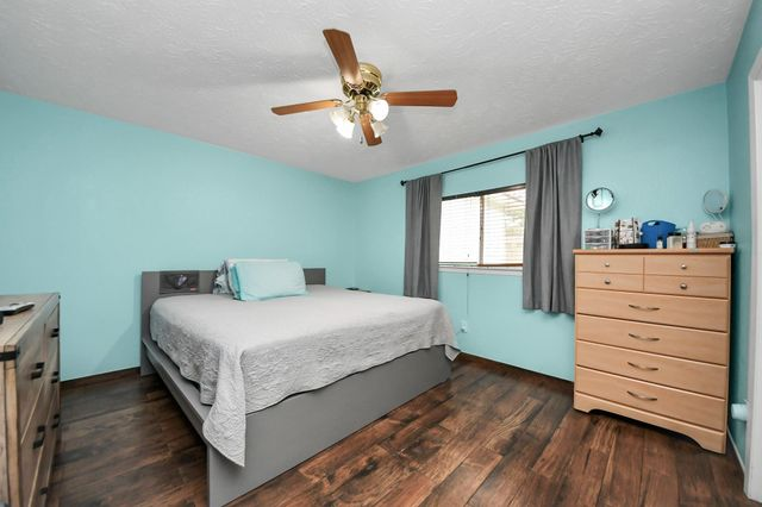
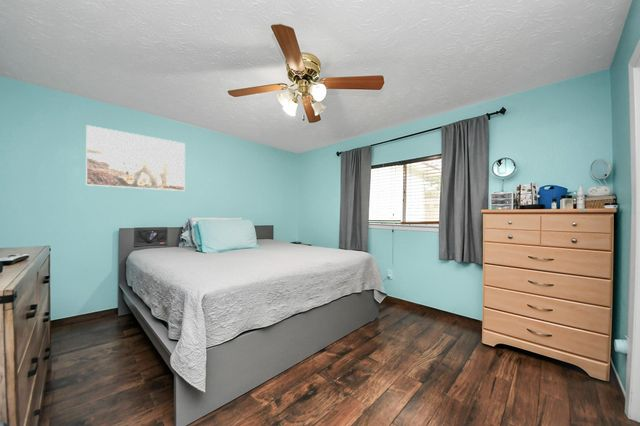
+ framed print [85,124,186,192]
